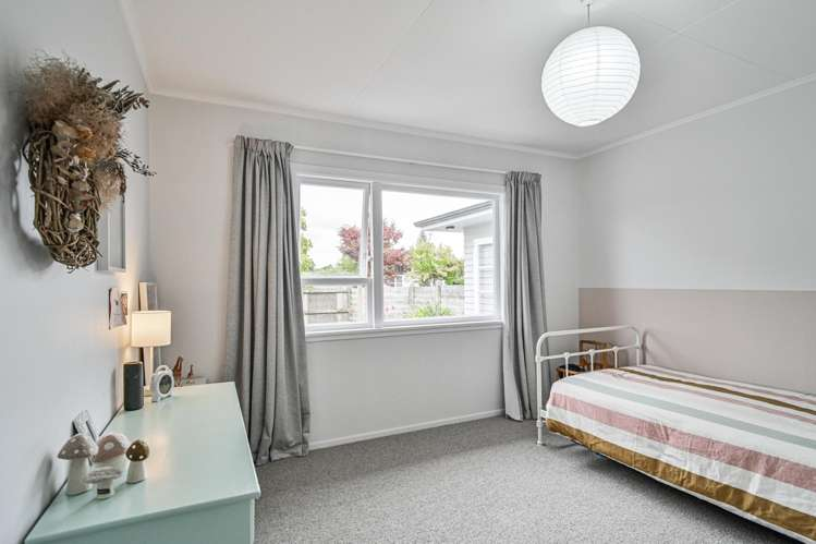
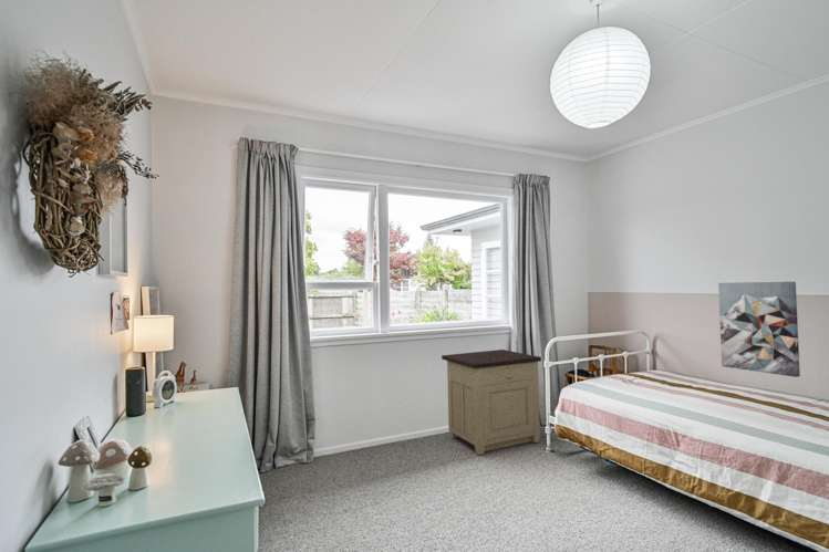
+ nightstand [441,348,542,456]
+ wall art [717,281,801,378]
